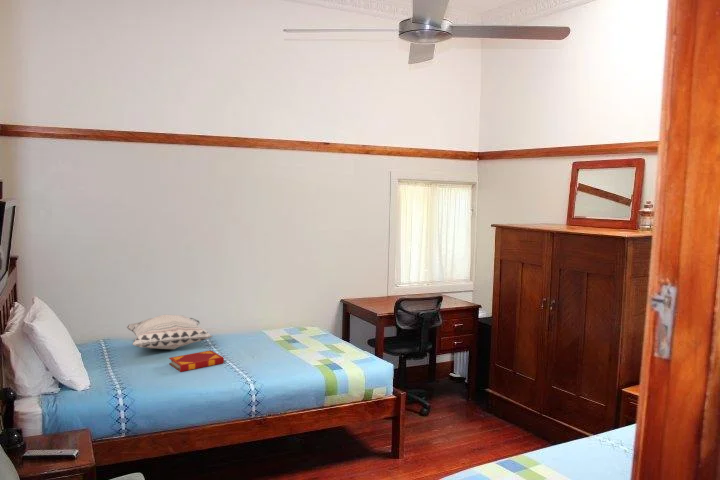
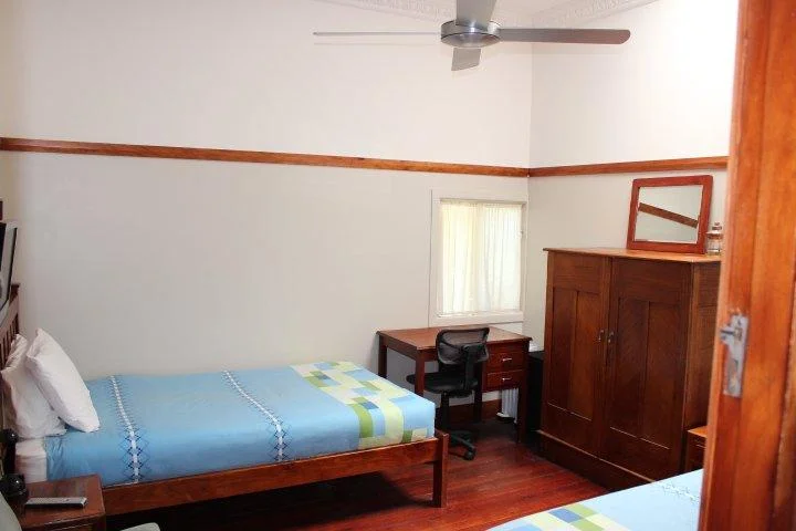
- decorative pillow [126,314,214,350]
- hardback book [168,349,225,373]
